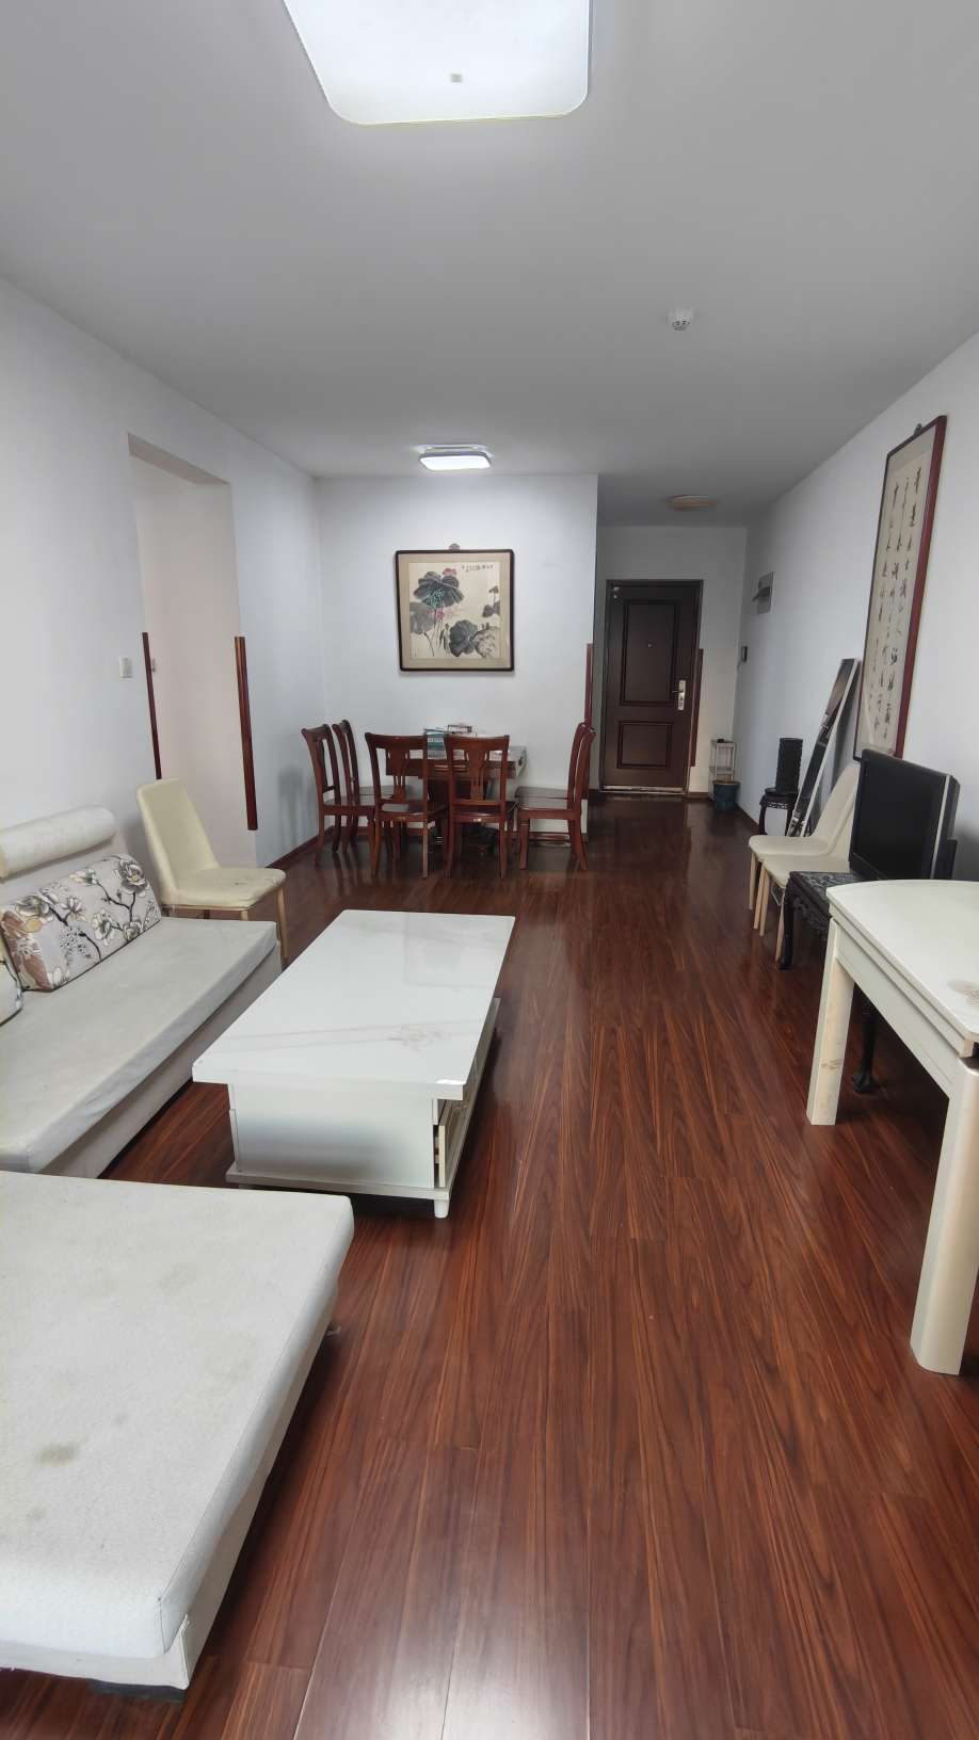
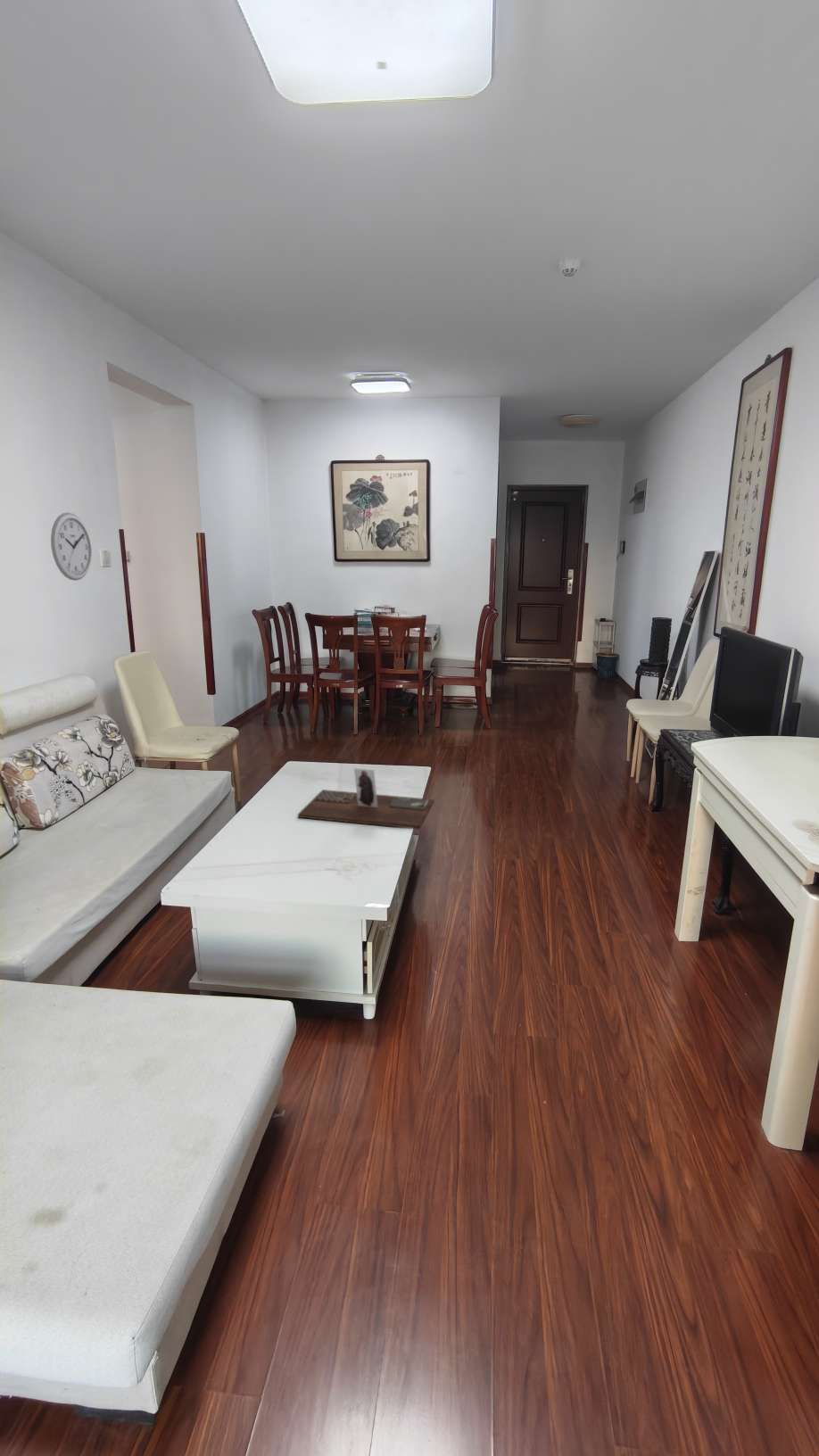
+ decorative tray [297,767,435,831]
+ wall clock [50,511,93,582]
